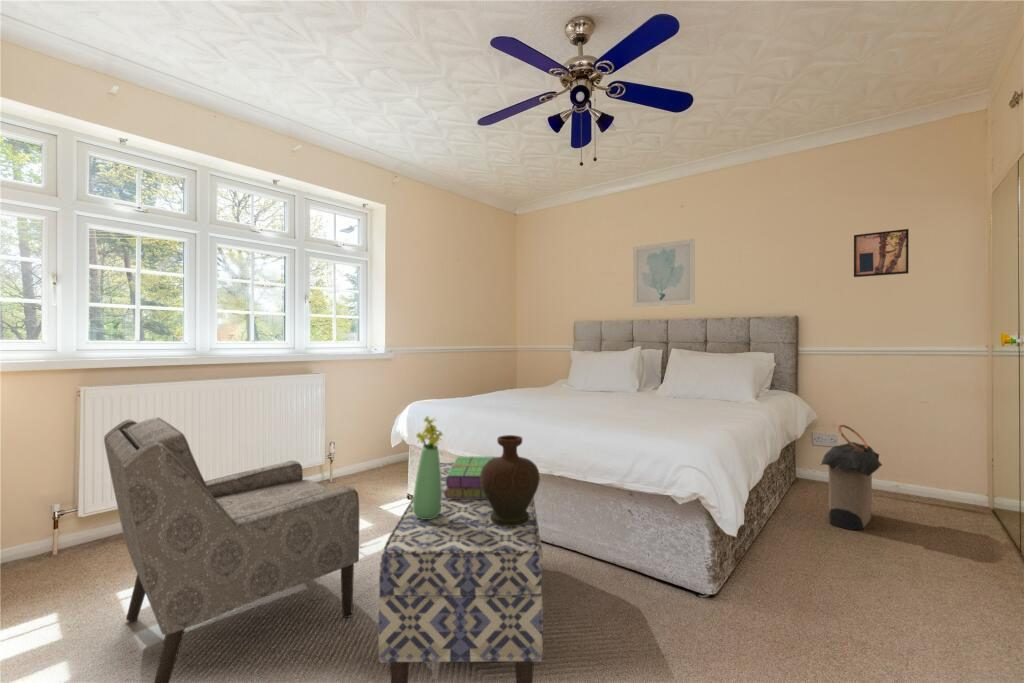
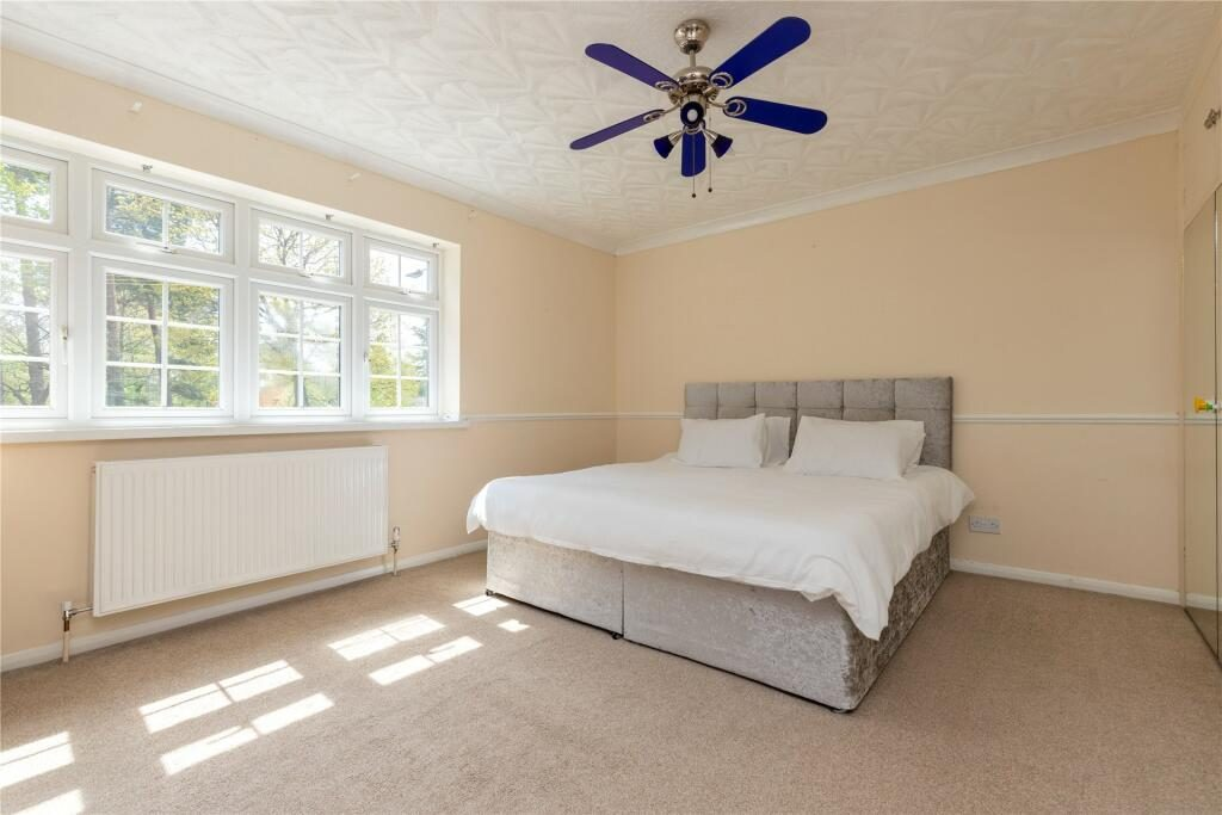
- bouquet [412,415,444,519]
- laundry hamper [819,424,883,531]
- bench [377,462,544,683]
- chair [103,416,360,683]
- stack of books [444,456,498,499]
- decorative vase [480,434,541,527]
- wall art [632,238,696,308]
- wall art [853,228,910,278]
